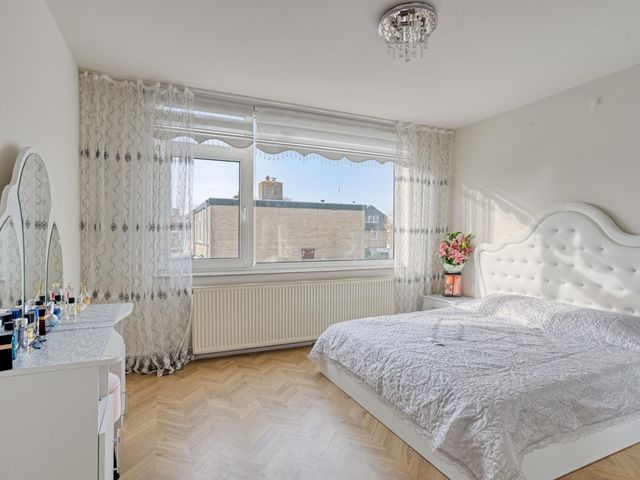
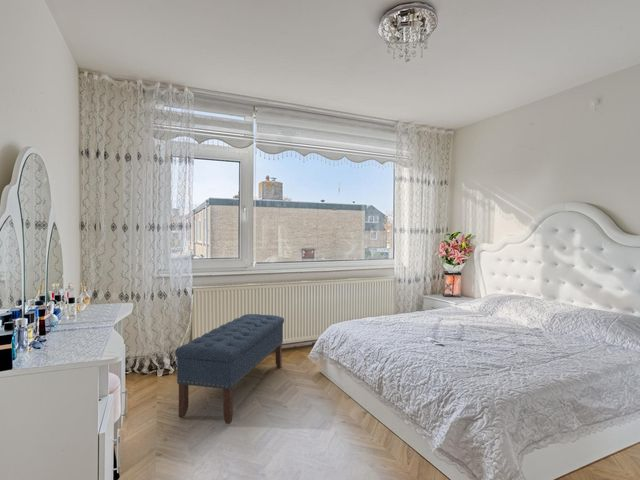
+ bench [174,313,285,425]
